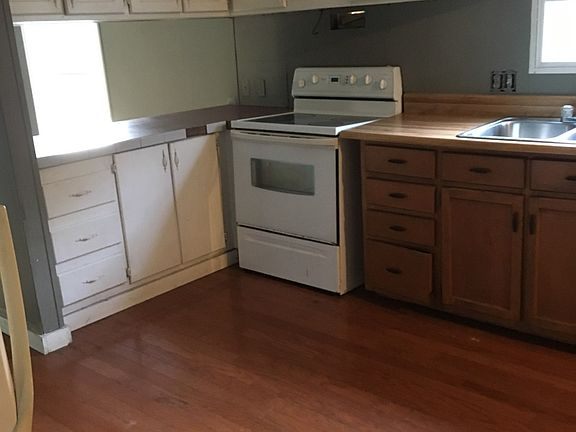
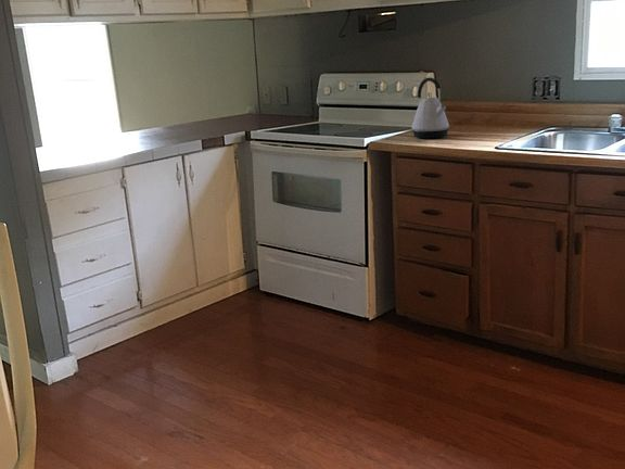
+ kettle [411,76,450,139]
